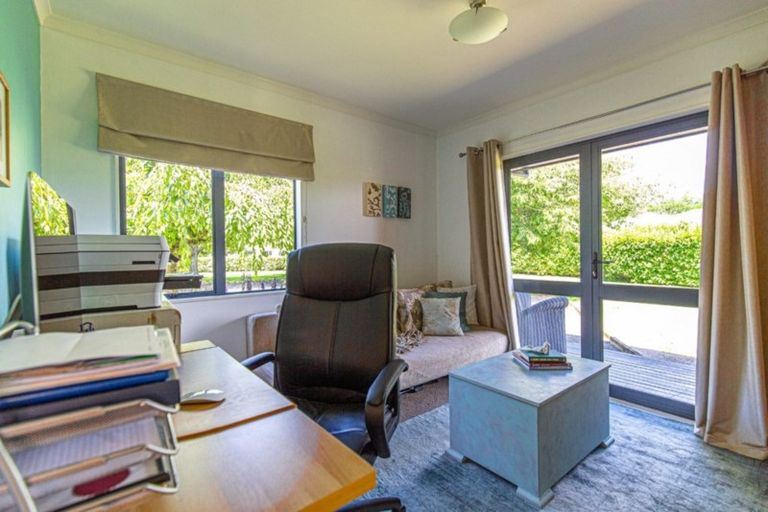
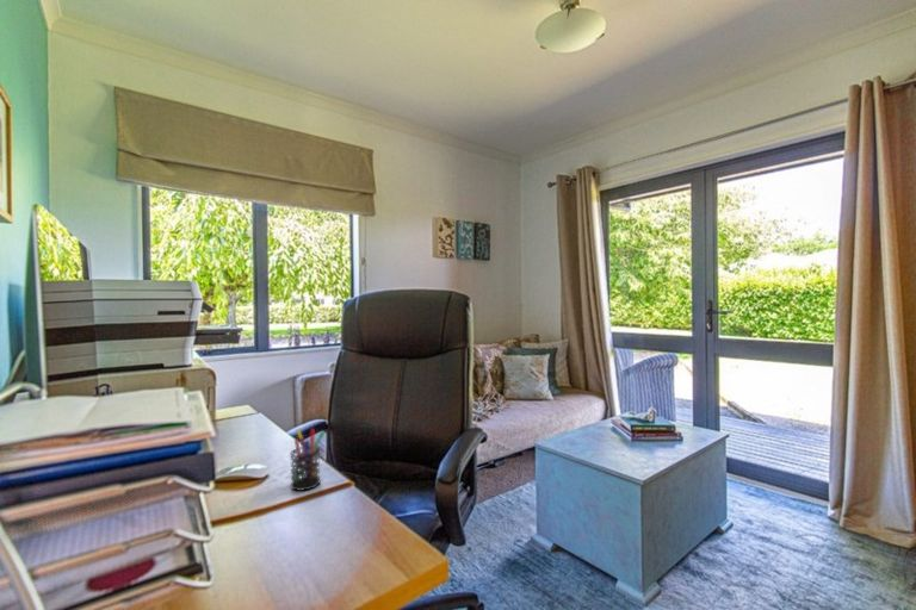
+ pen holder [289,428,326,492]
